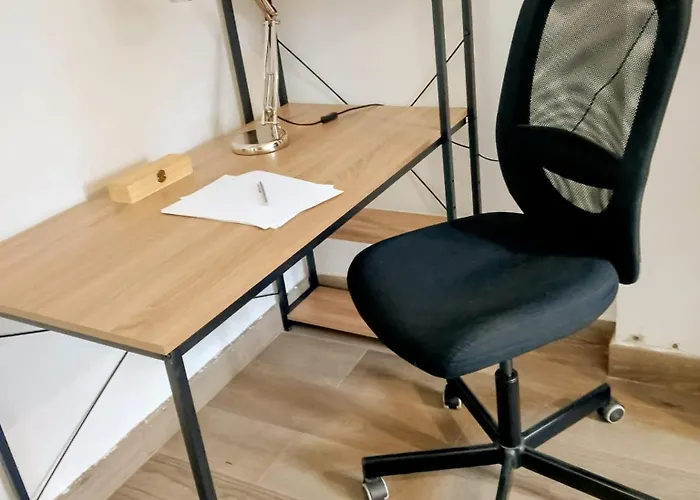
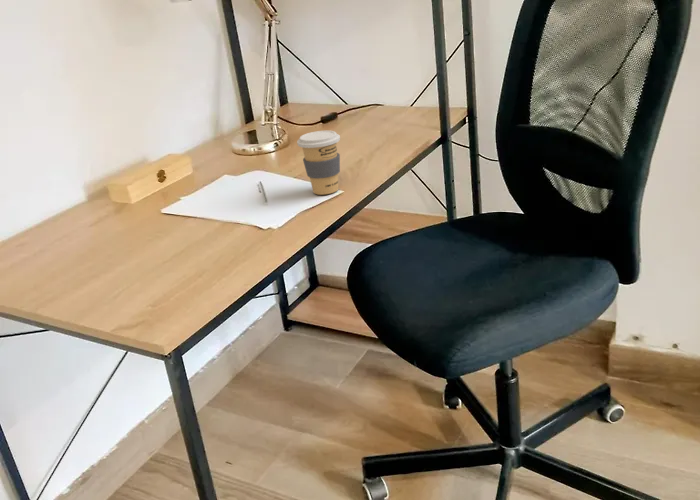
+ coffee cup [296,130,341,196]
